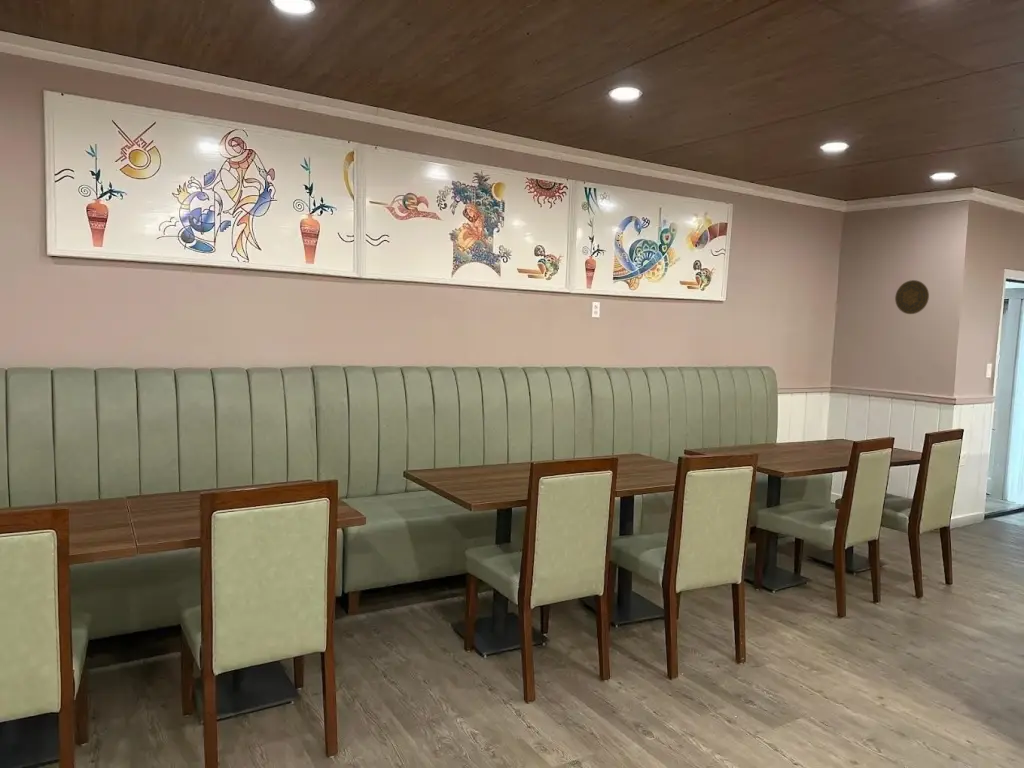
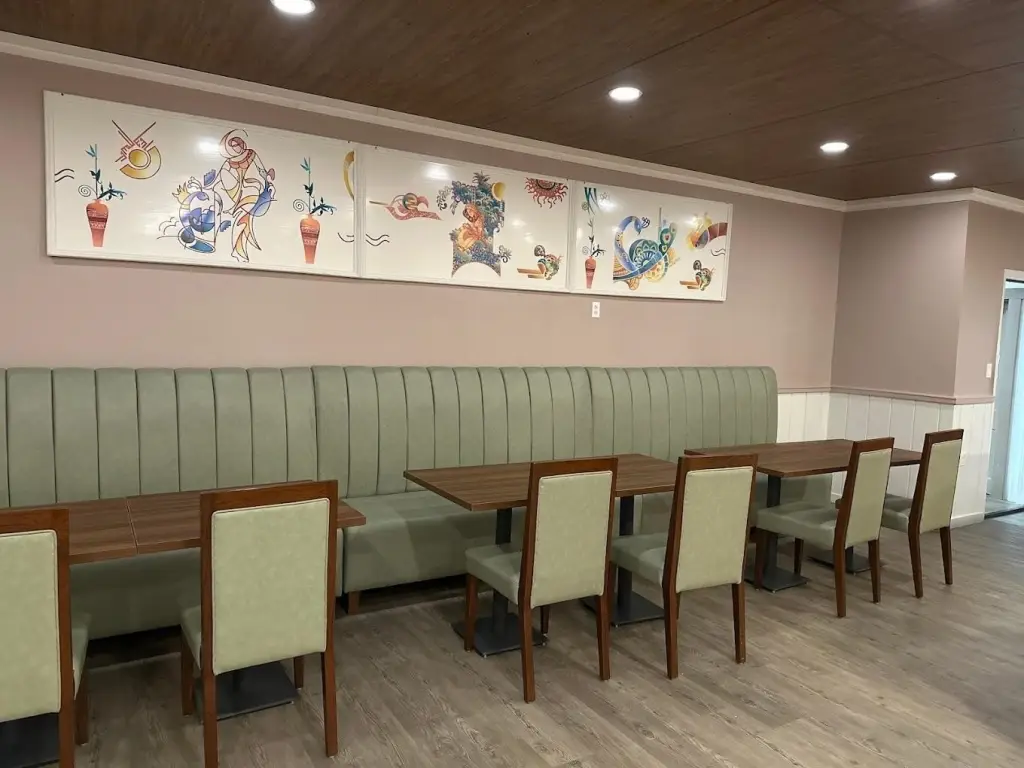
- decorative plate [894,279,930,315]
